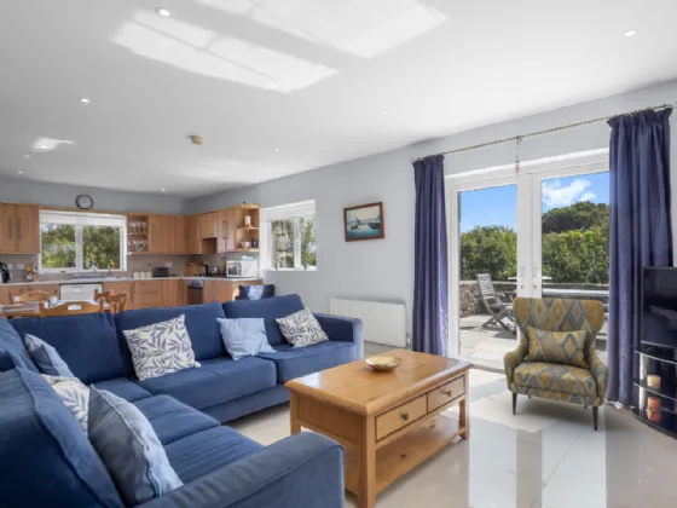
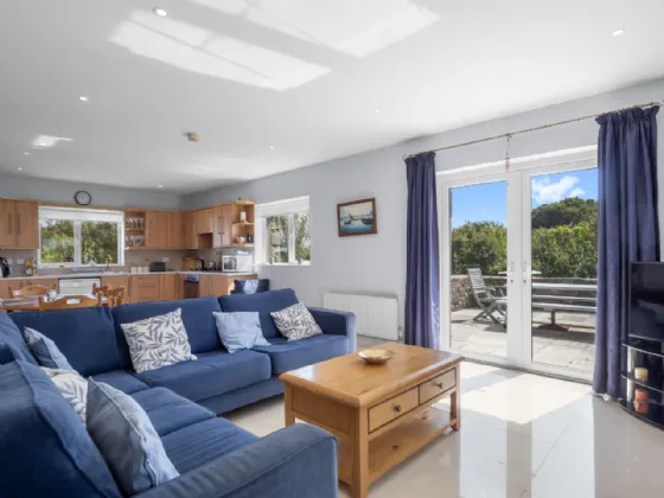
- armchair [503,295,611,432]
